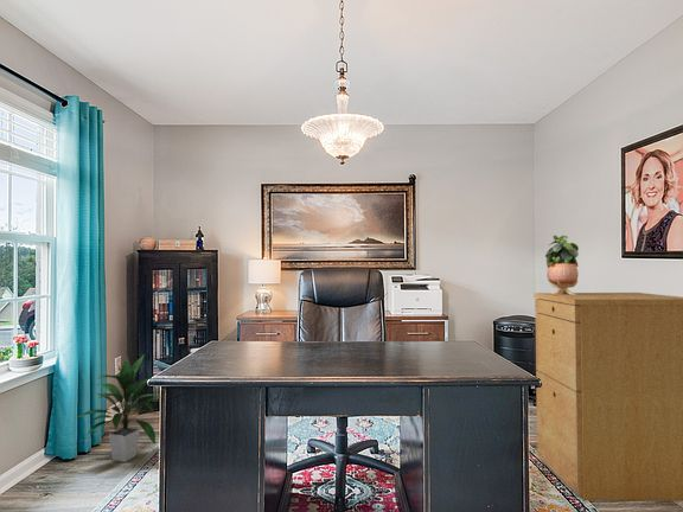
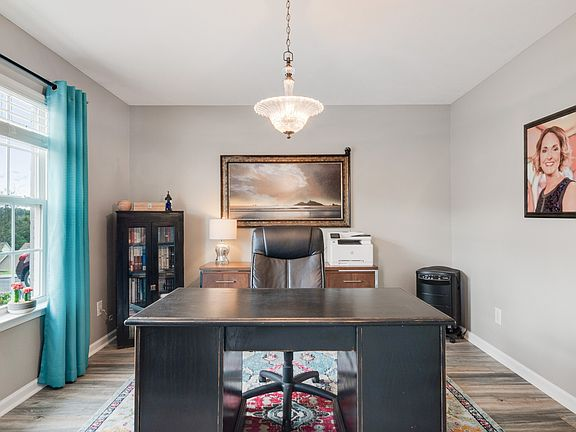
- filing cabinet [532,292,683,503]
- potted plant [544,235,580,295]
- indoor plant [75,353,161,463]
